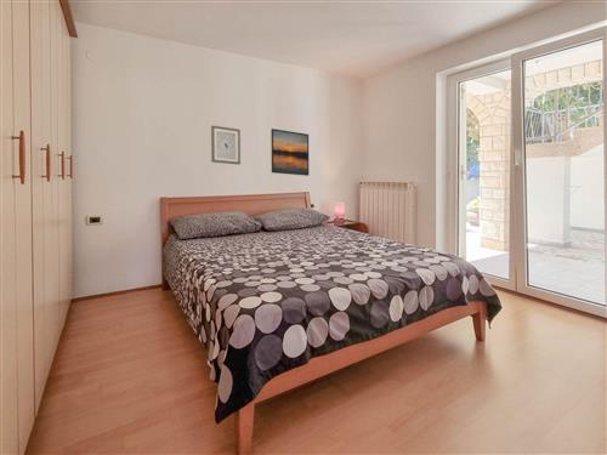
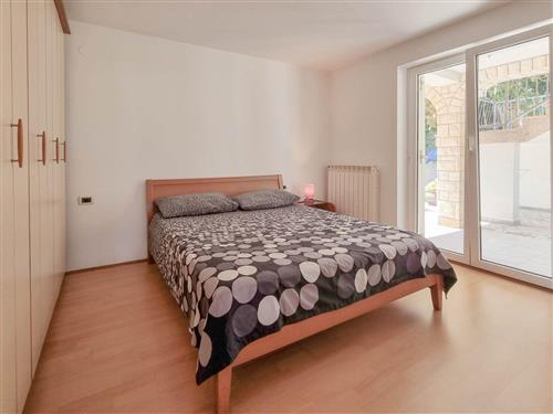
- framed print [270,127,310,177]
- wall art [210,125,242,166]
